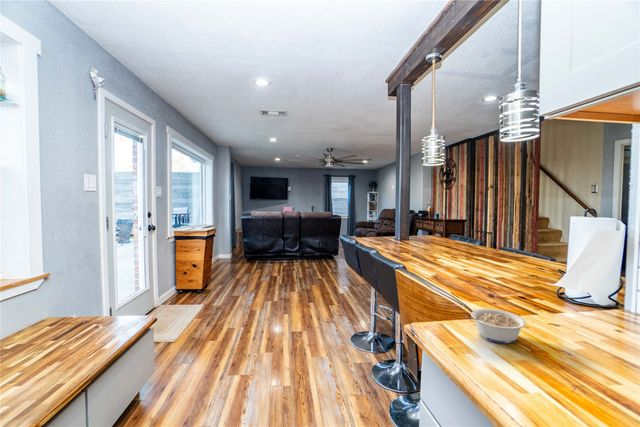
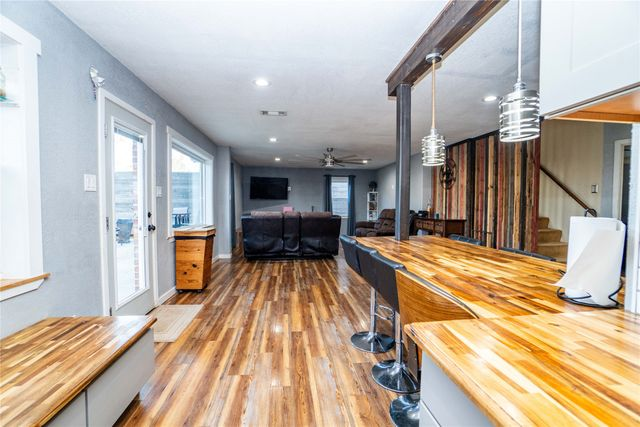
- legume [465,308,527,344]
